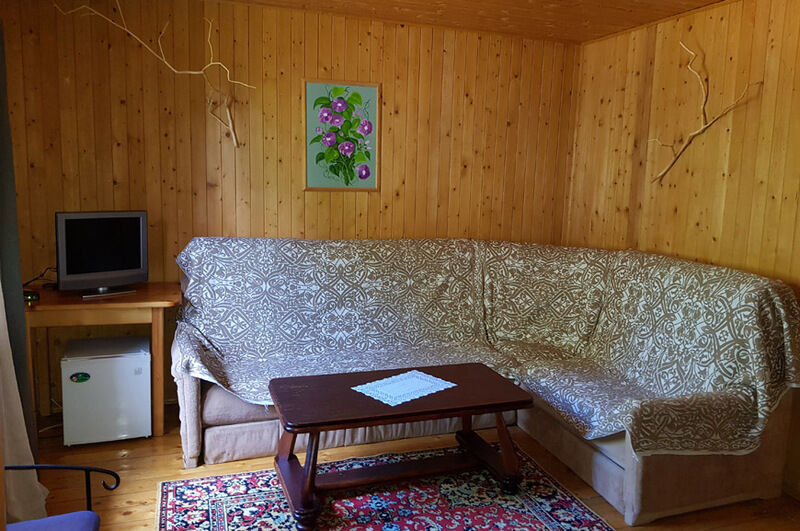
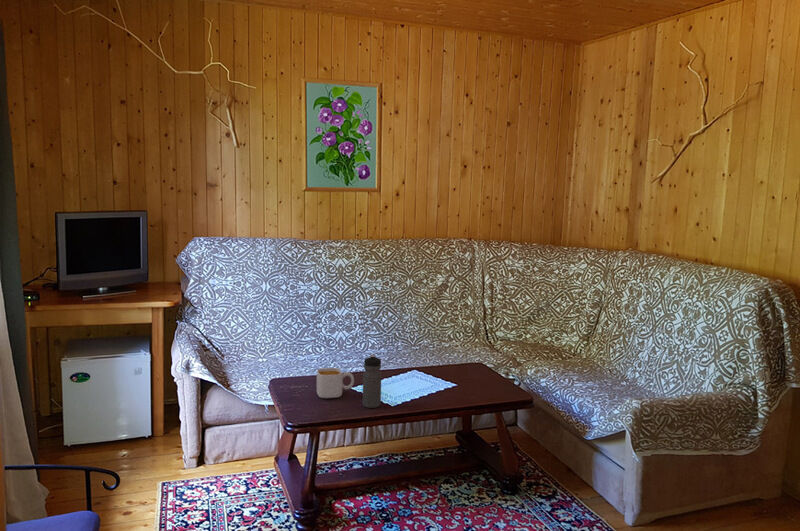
+ mug [316,367,355,399]
+ water bottle [361,354,382,409]
